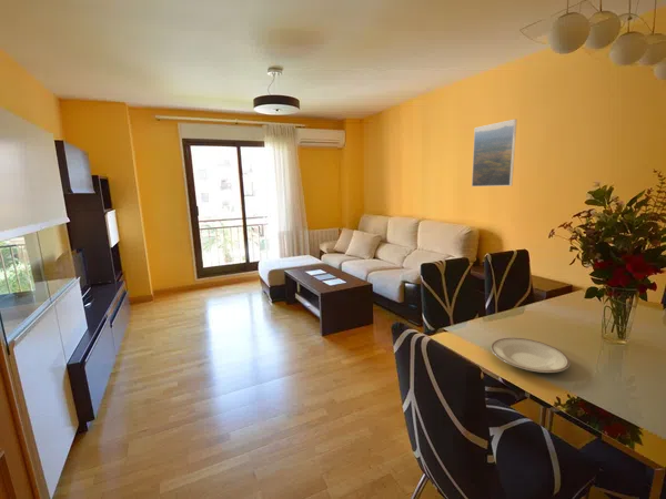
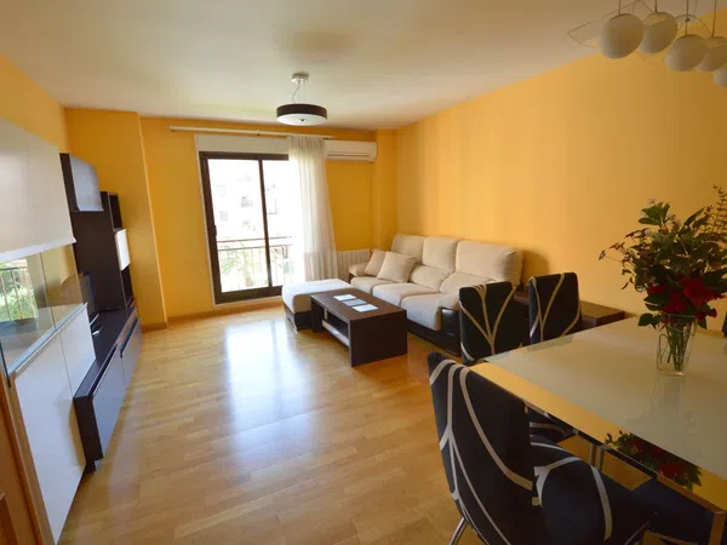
- plate [490,337,571,374]
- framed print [471,119,518,187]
